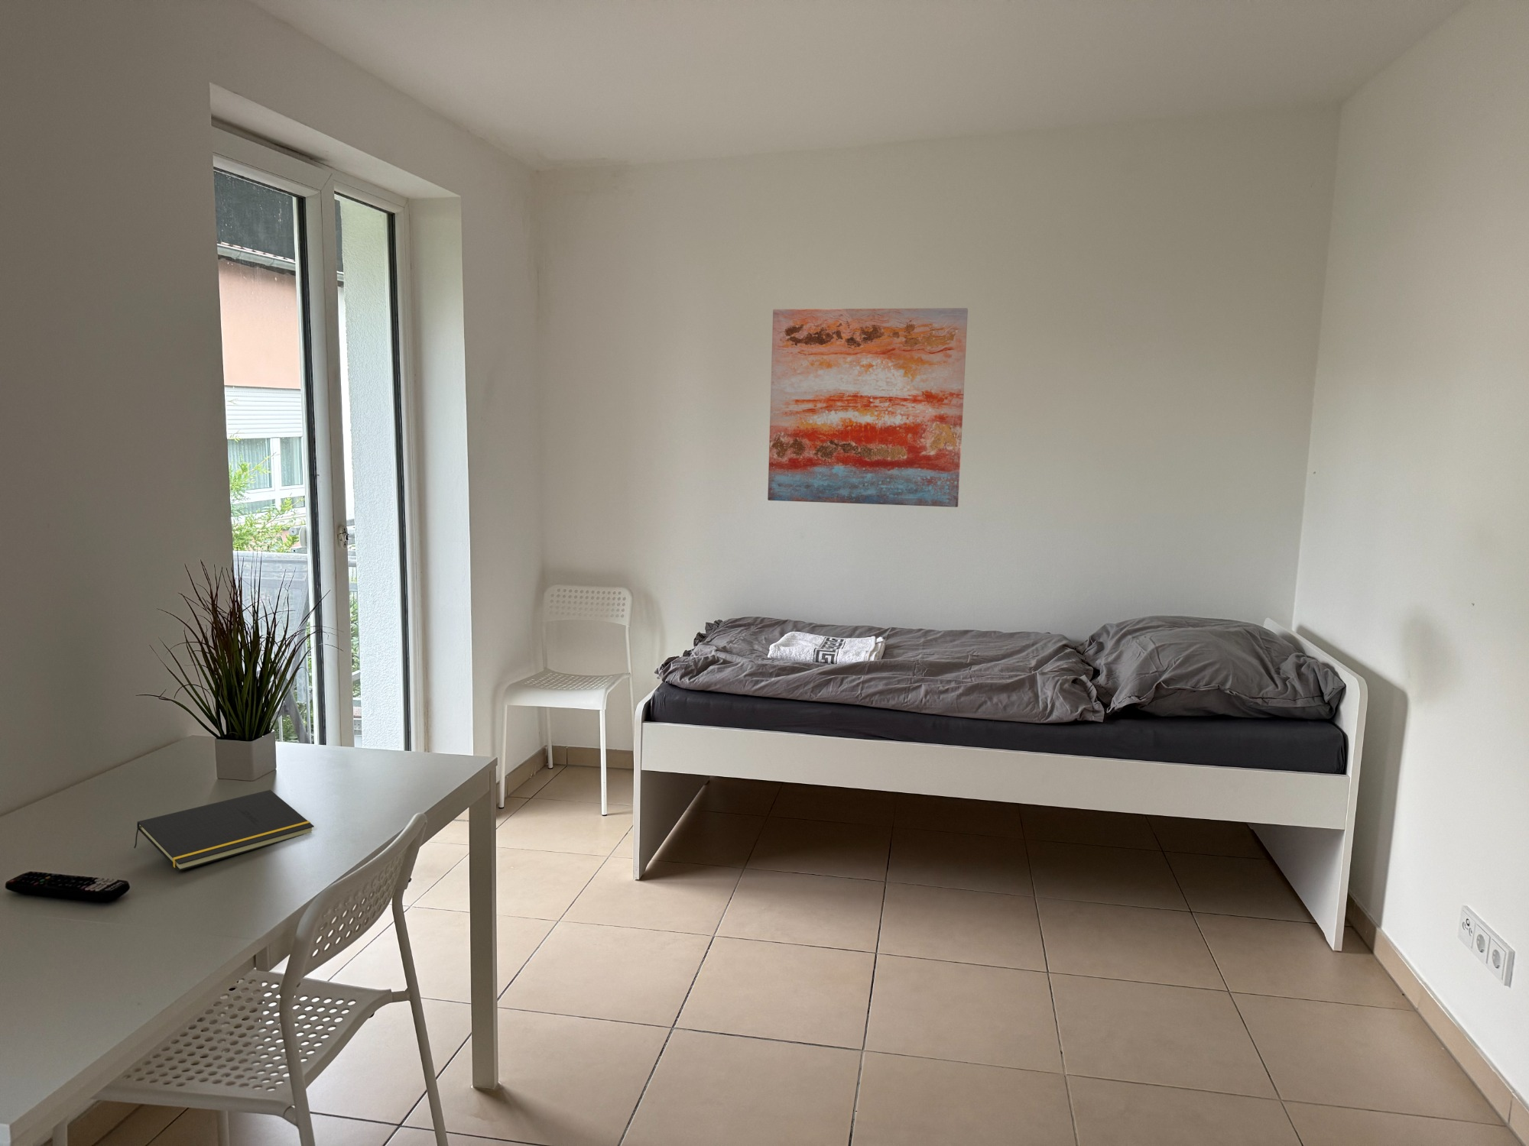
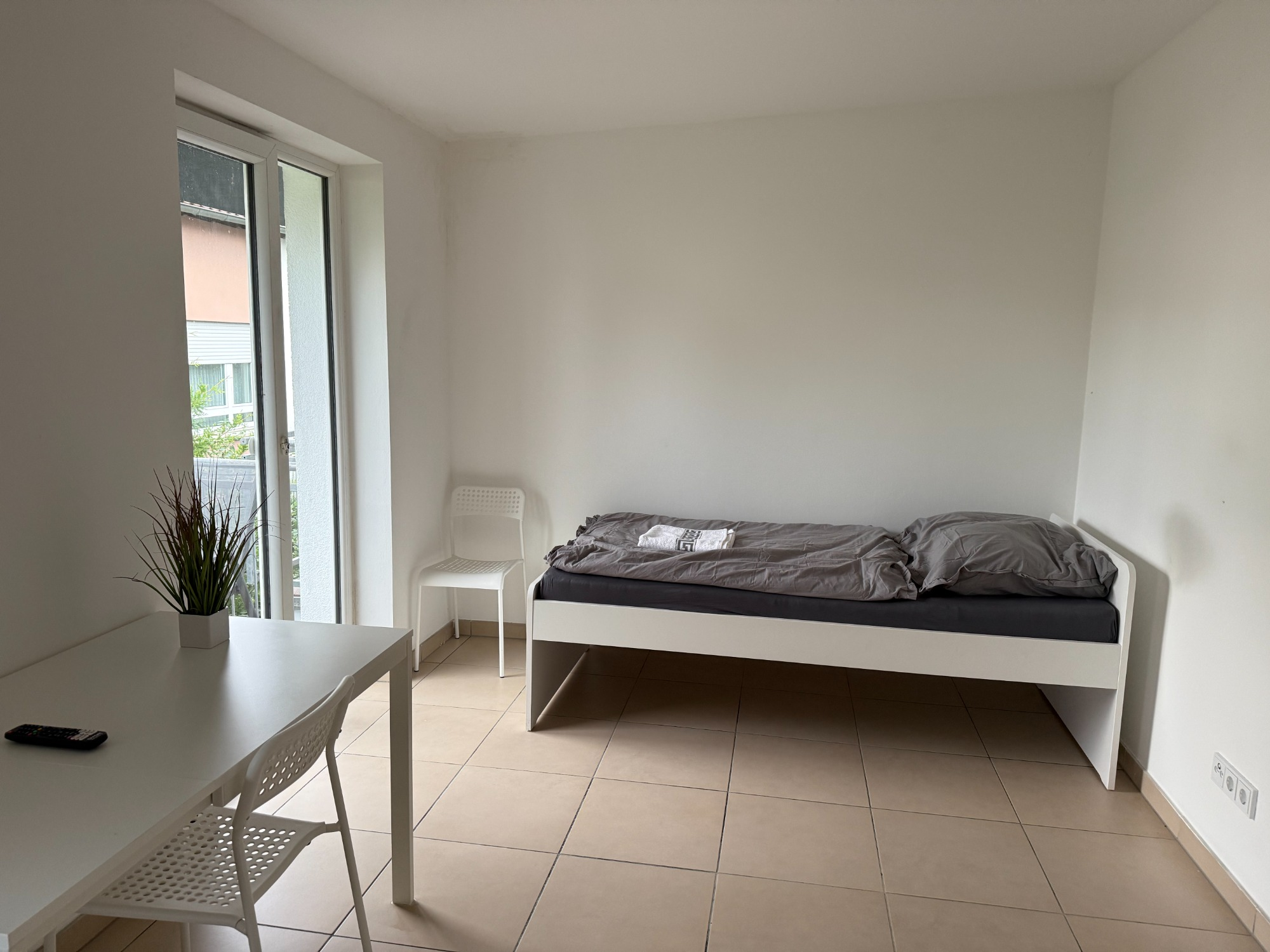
- notepad [134,790,315,872]
- wall art [767,307,969,508]
